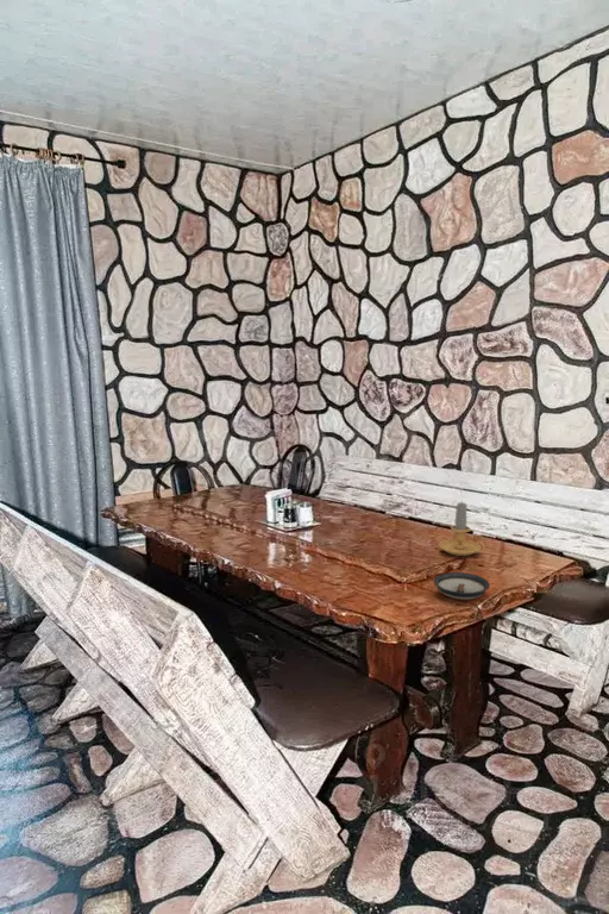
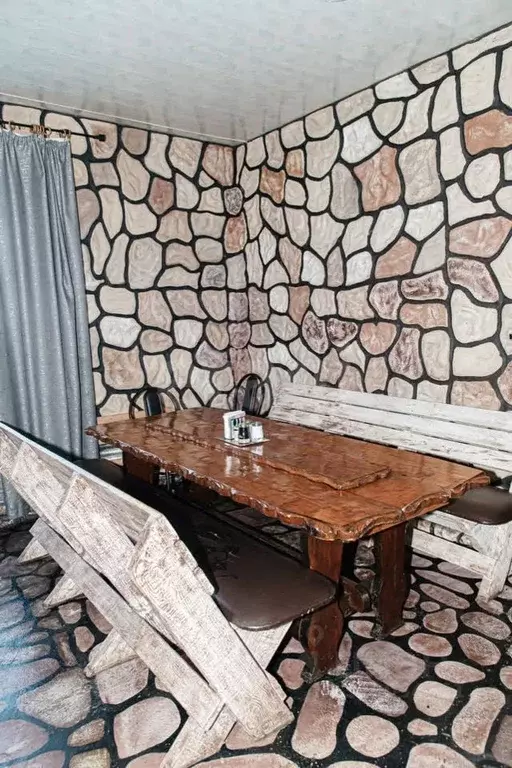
- saucer [433,571,491,601]
- candle [438,501,485,557]
